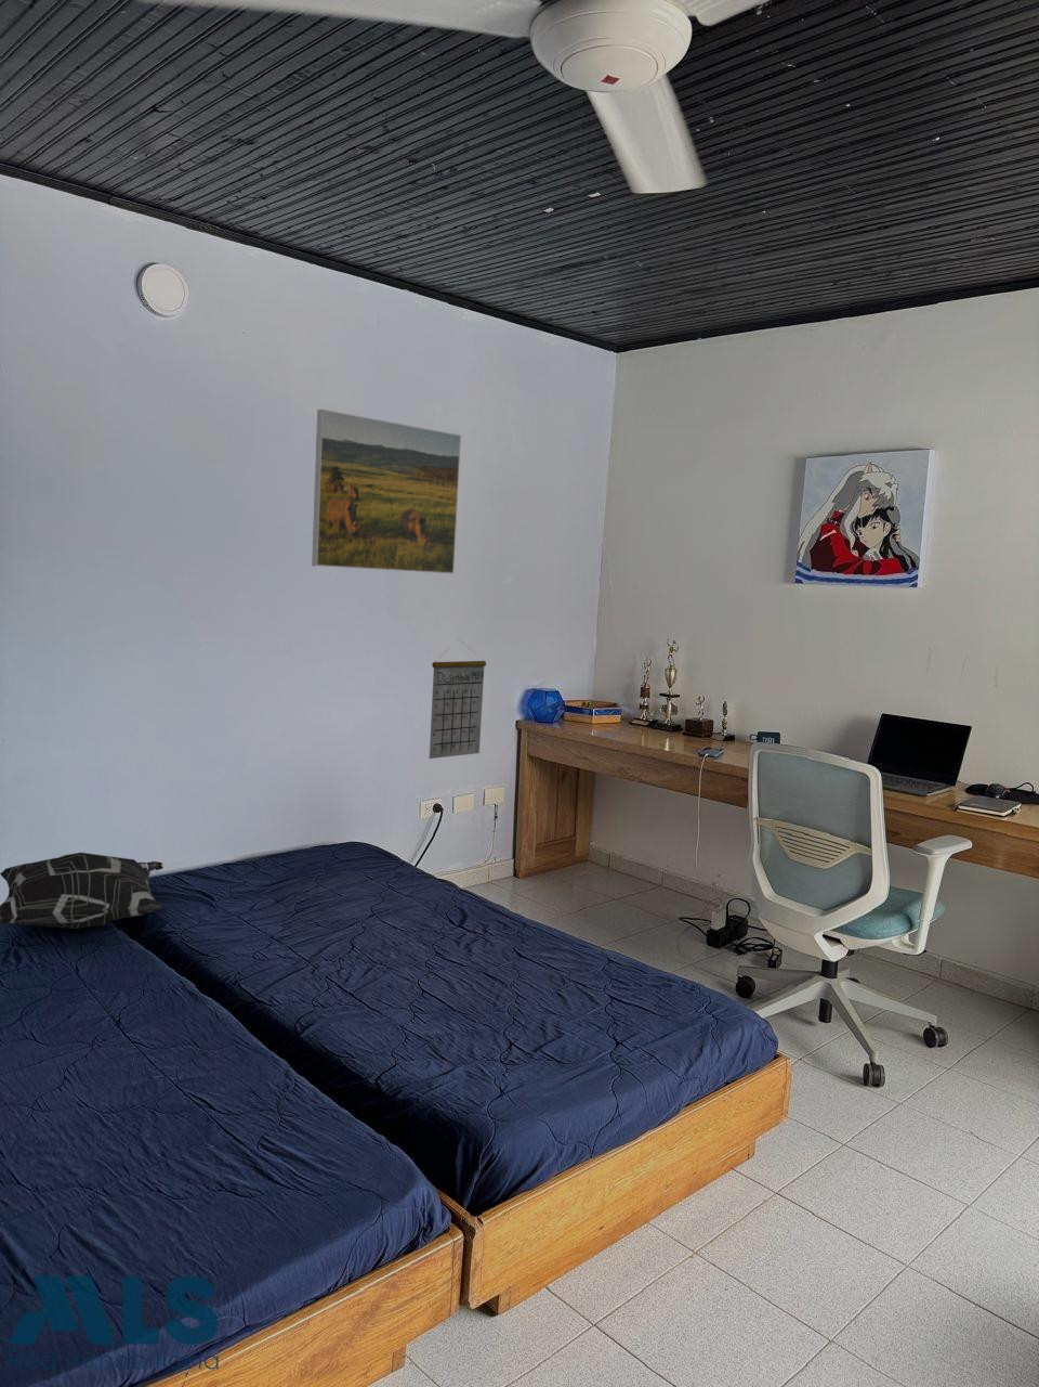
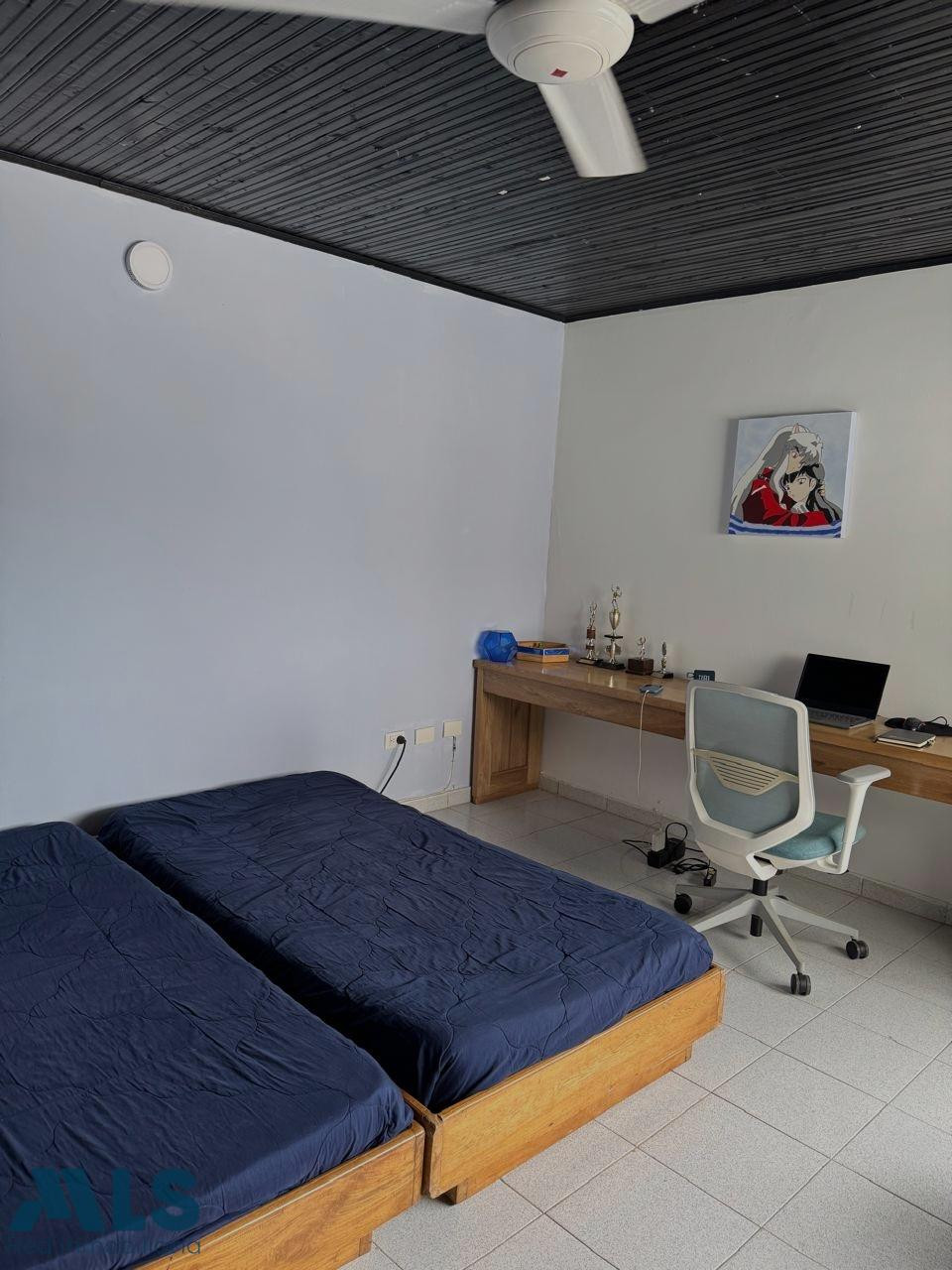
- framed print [311,408,462,574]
- calendar [429,638,487,760]
- decorative pillow [0,852,165,929]
